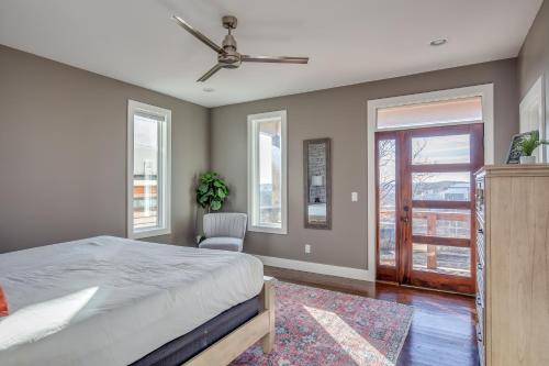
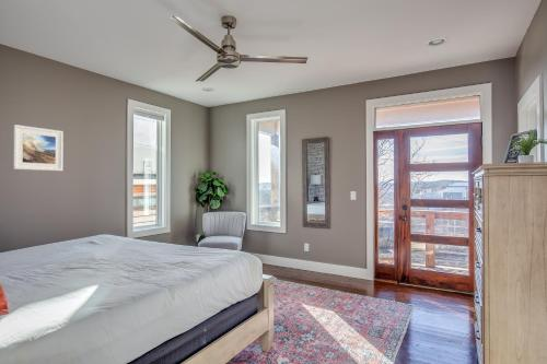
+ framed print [12,124,65,172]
